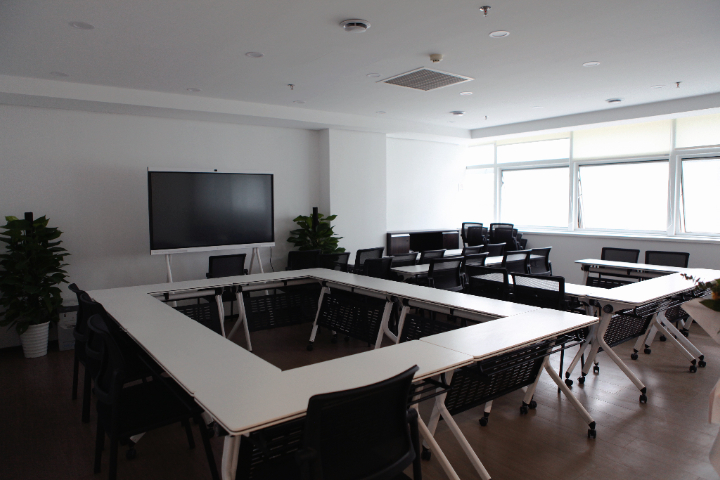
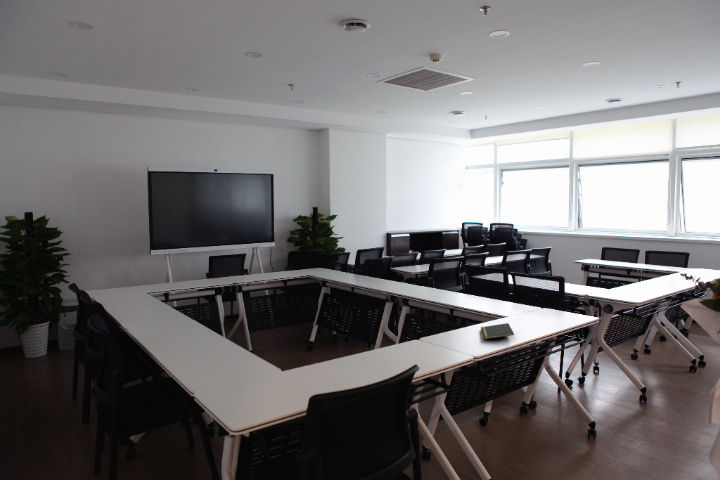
+ notepad [480,322,515,340]
